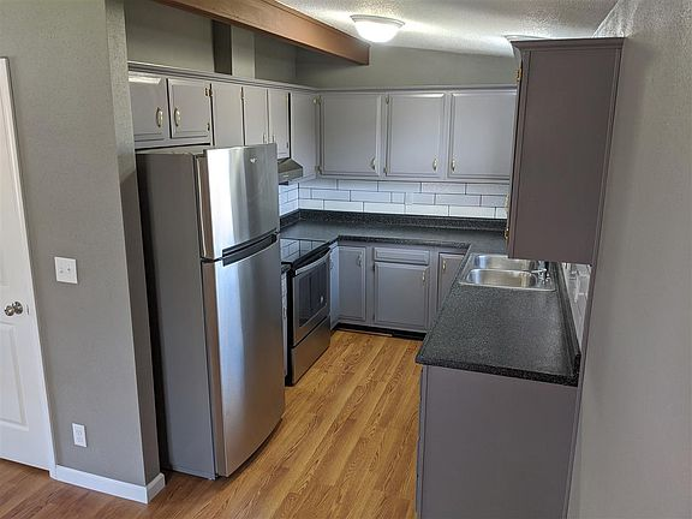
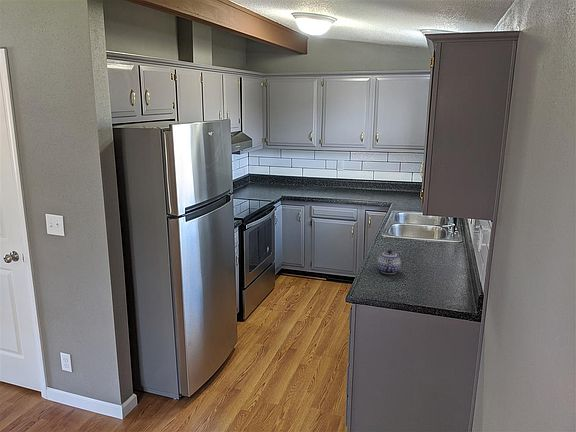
+ teapot [376,249,402,275]
